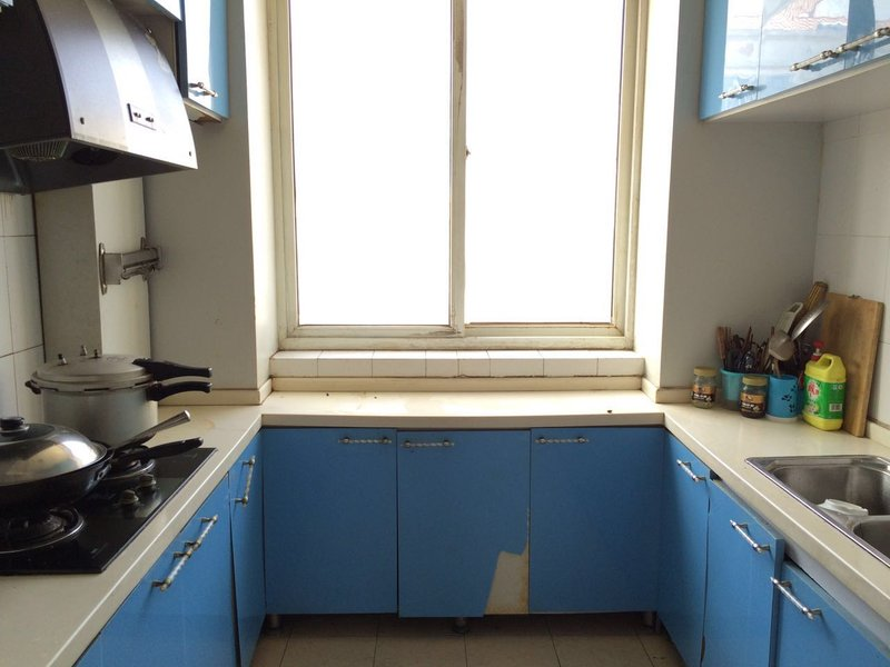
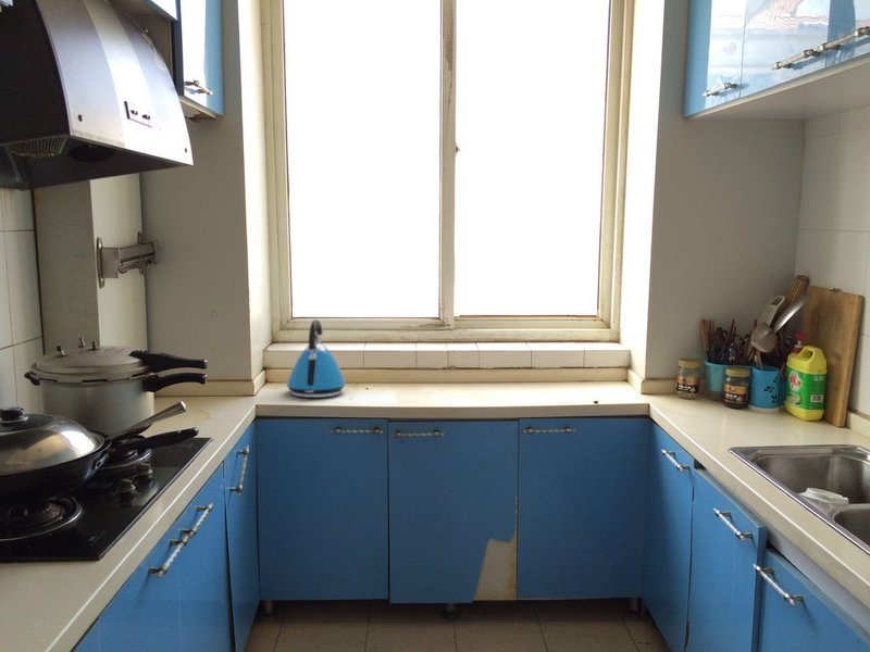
+ kettle [286,318,347,399]
